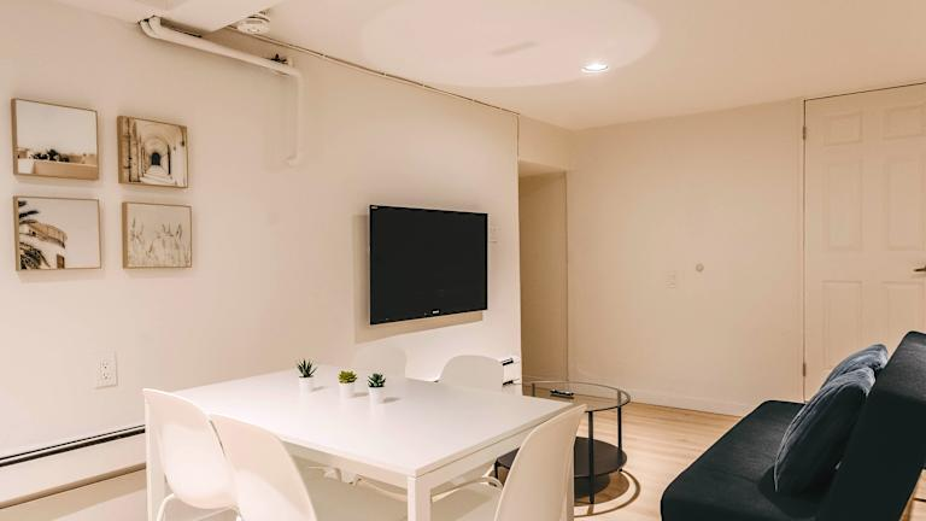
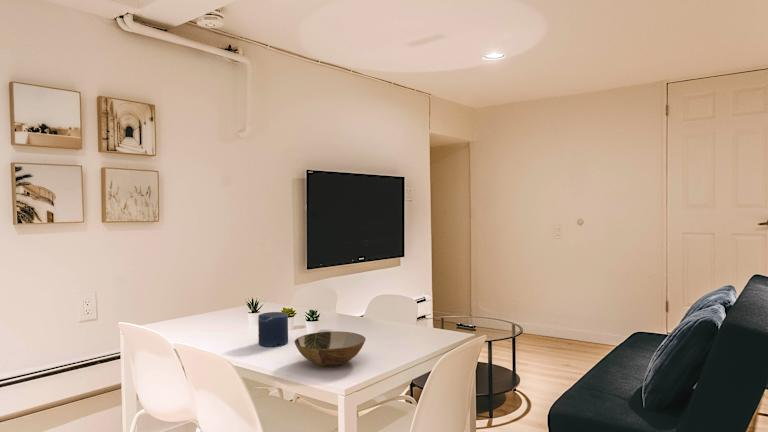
+ bowl [293,330,367,368]
+ candle [257,311,289,348]
